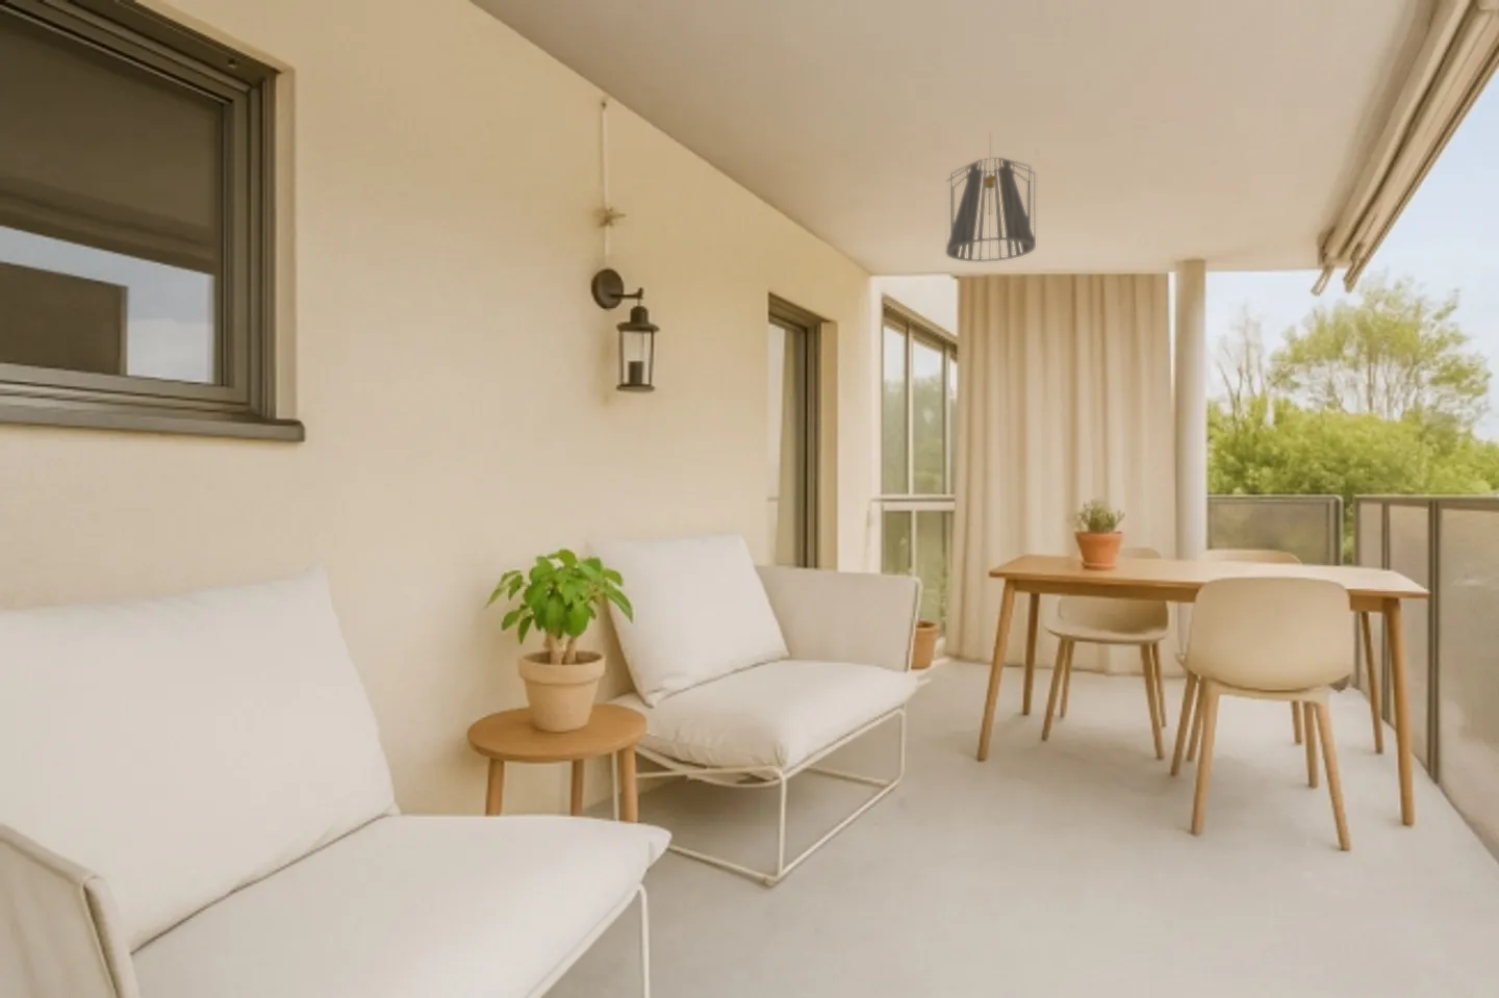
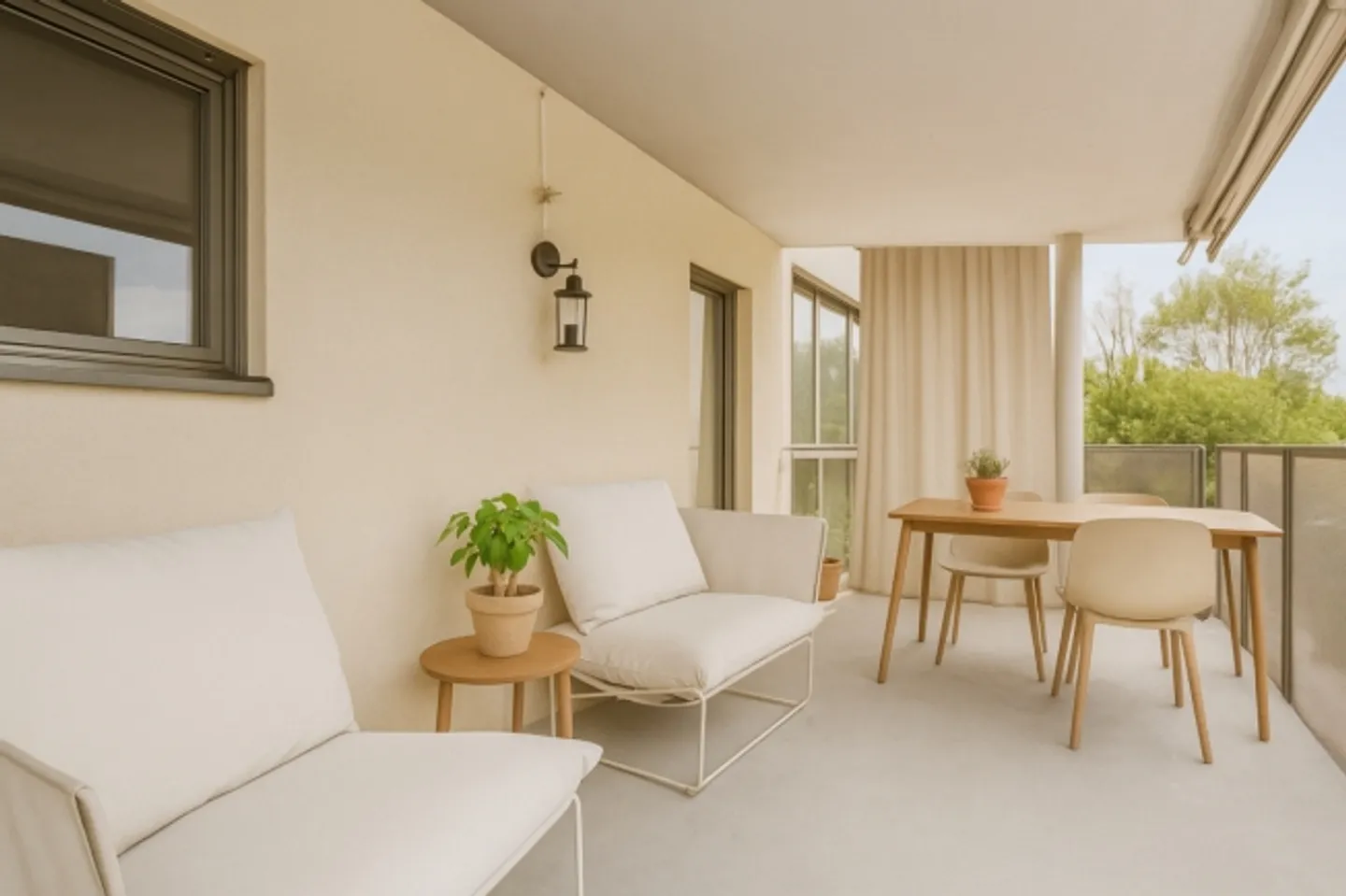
- pendant light [946,131,1037,263]
